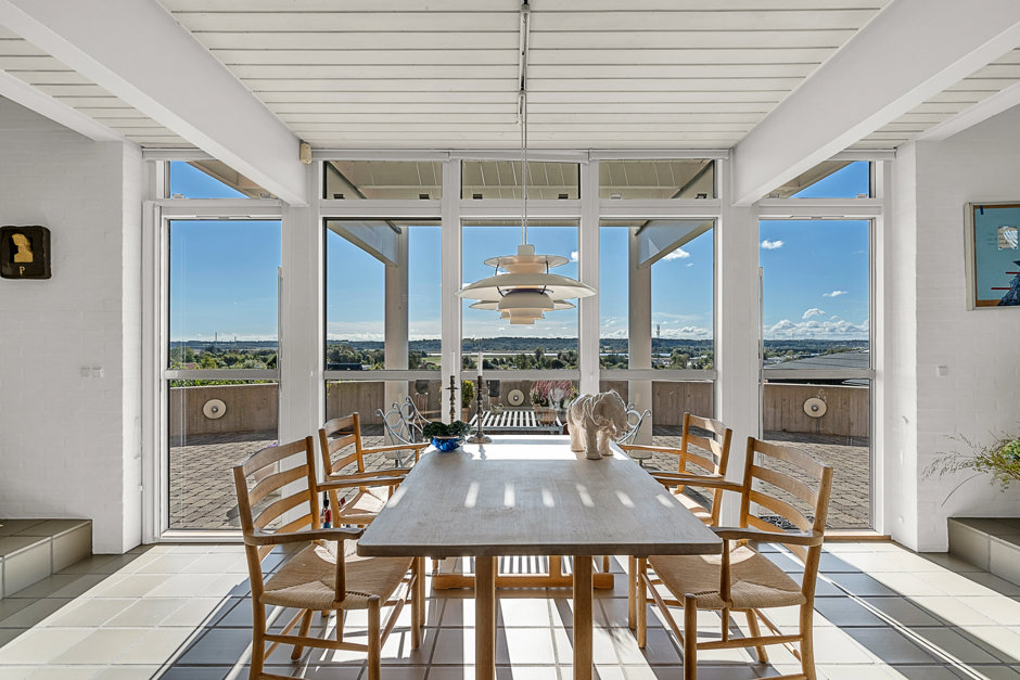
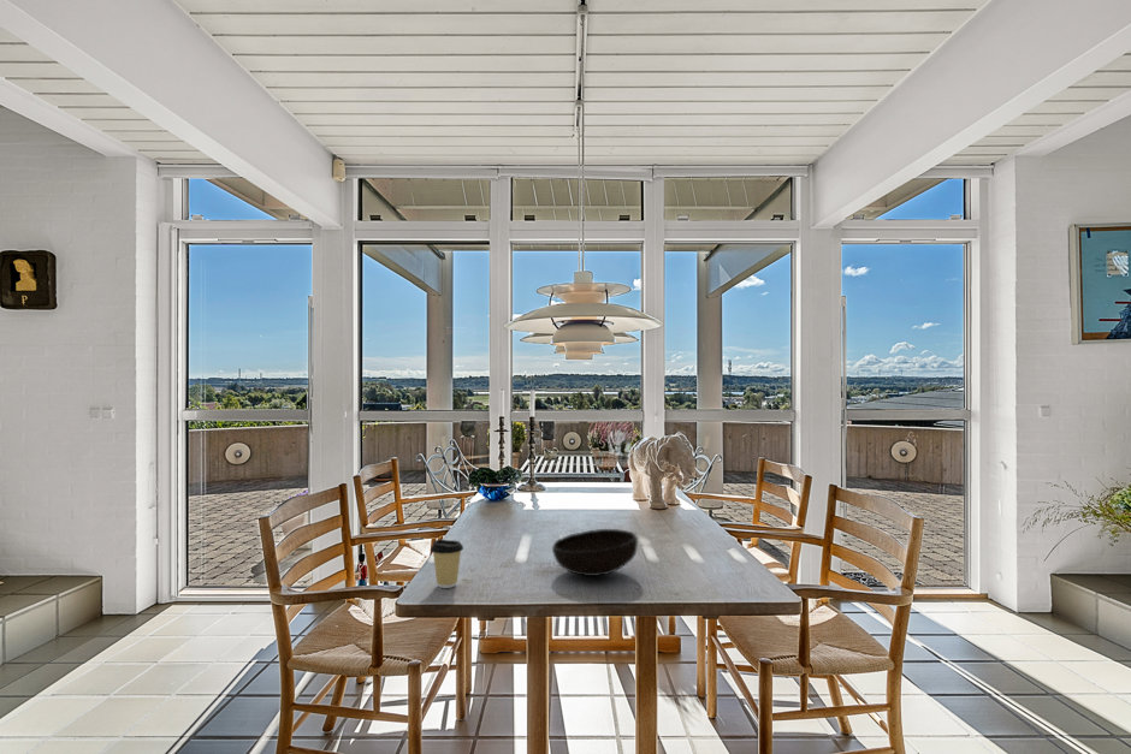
+ bowl [551,528,639,577]
+ coffee cup [430,539,464,589]
